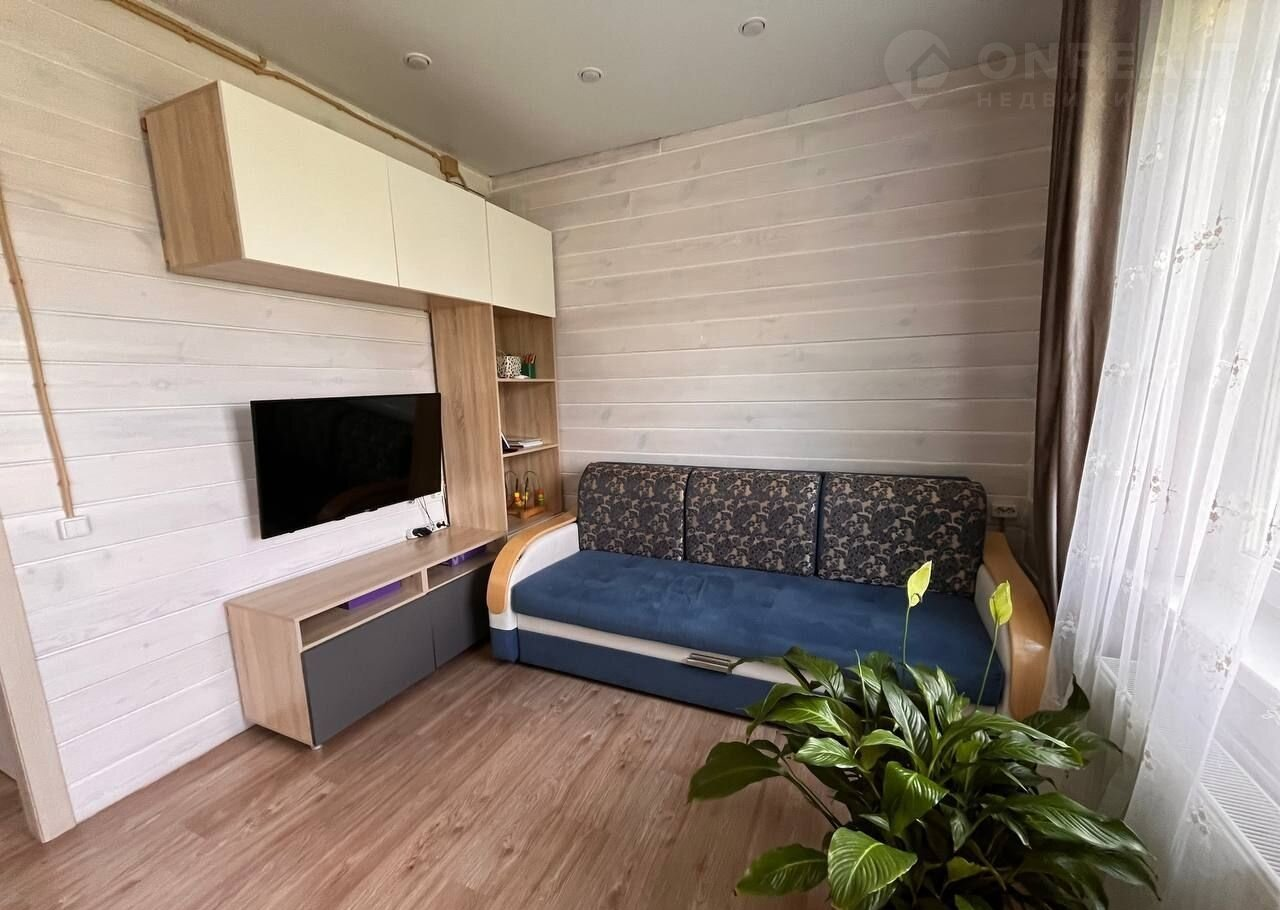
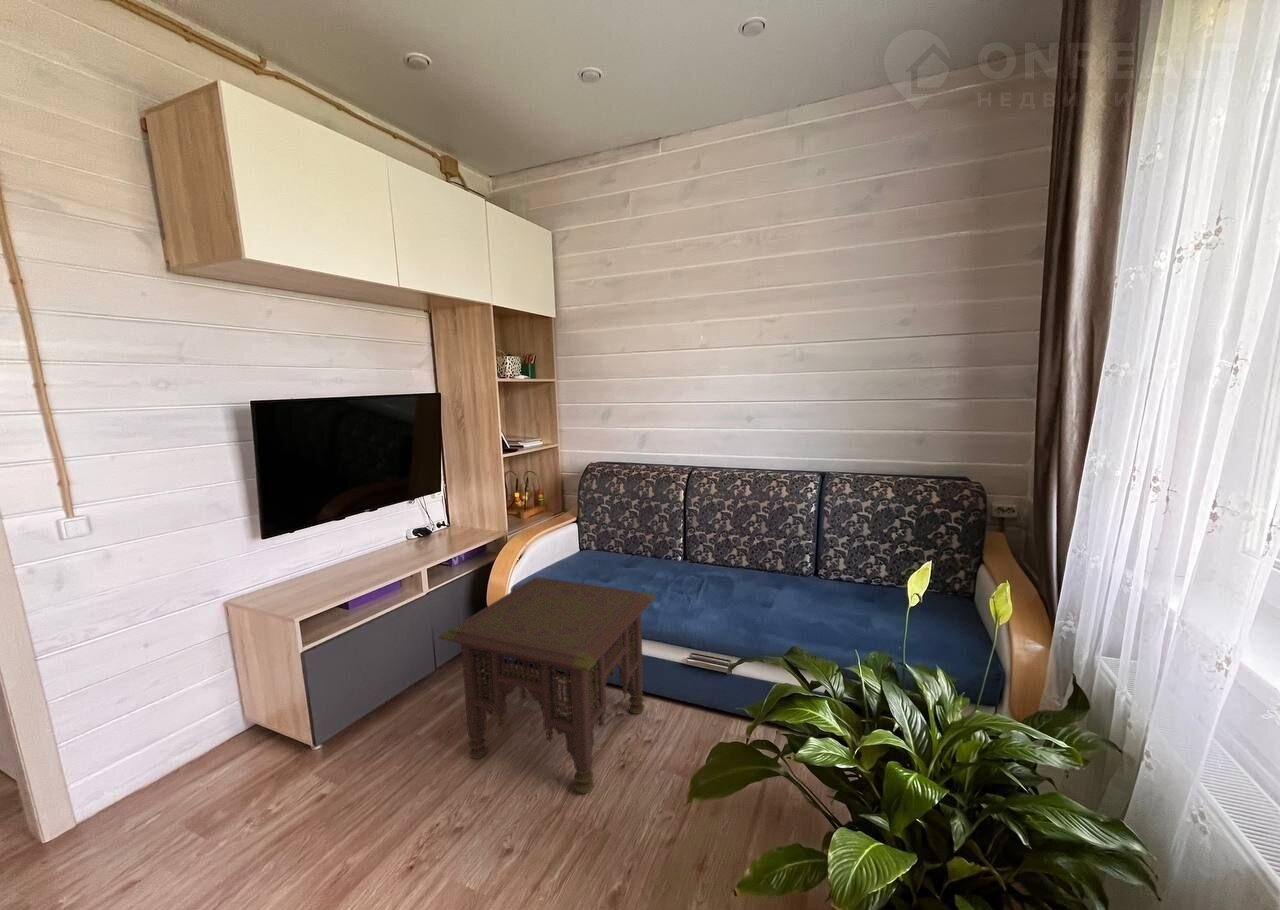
+ side table [438,576,658,795]
